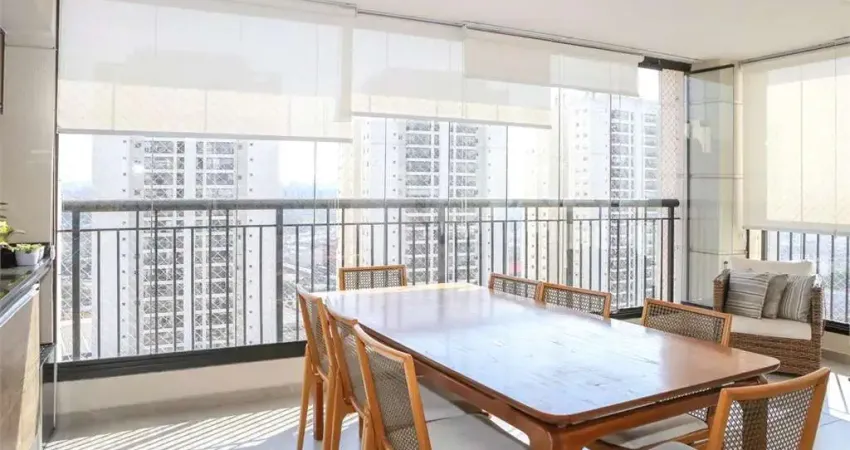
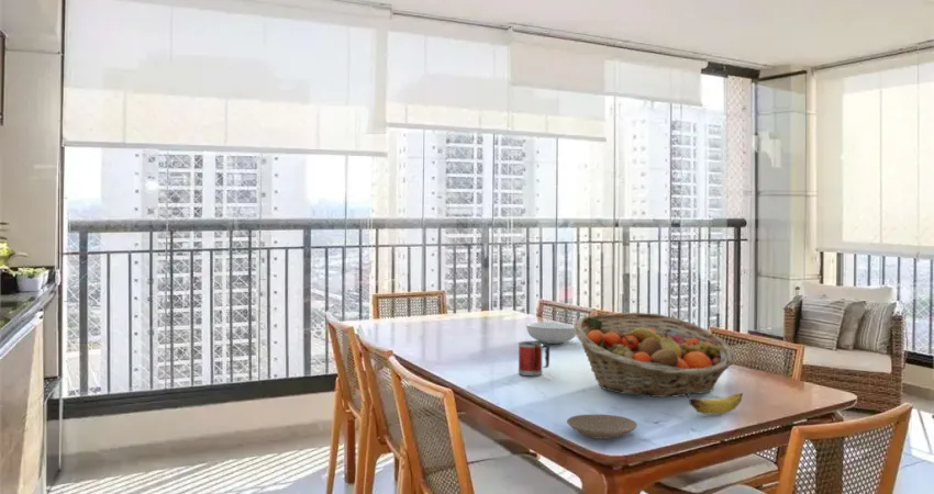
+ fruit basket [574,312,736,398]
+ banana [683,392,744,415]
+ serving bowl [525,322,577,345]
+ plate [566,414,638,440]
+ mug [518,340,551,377]
